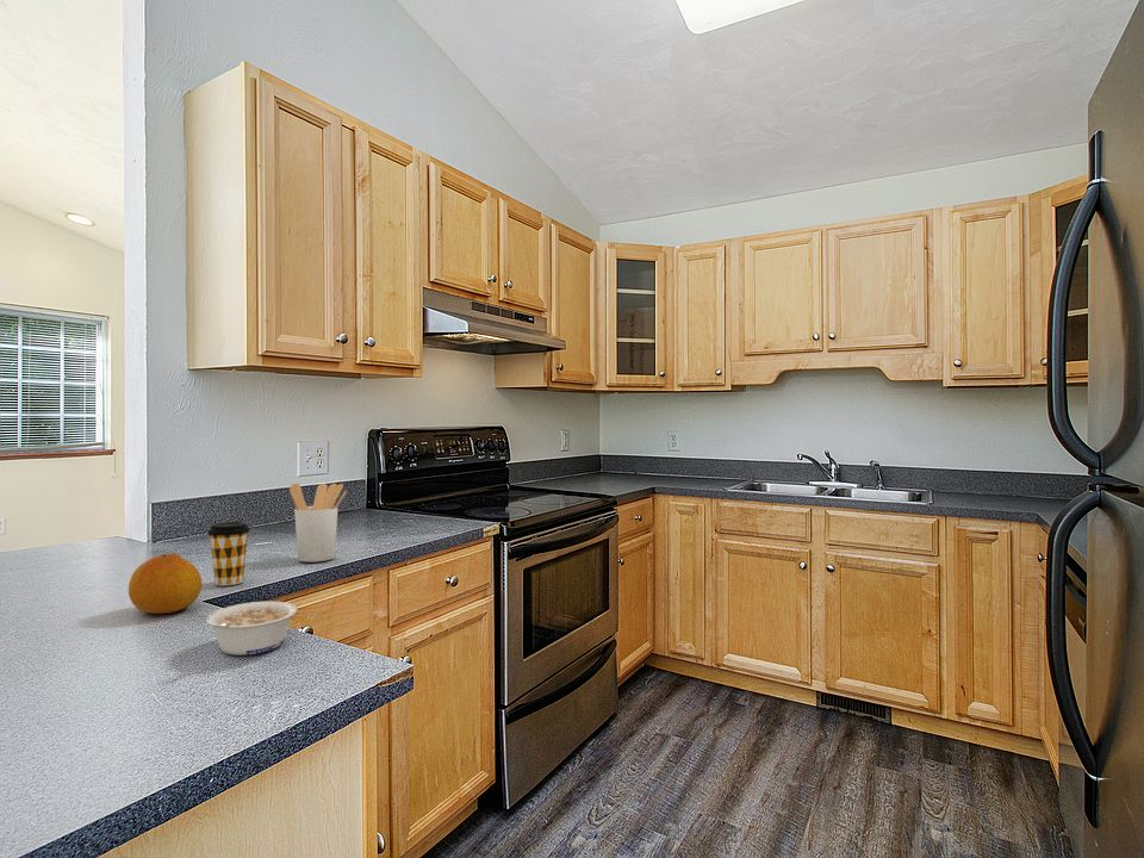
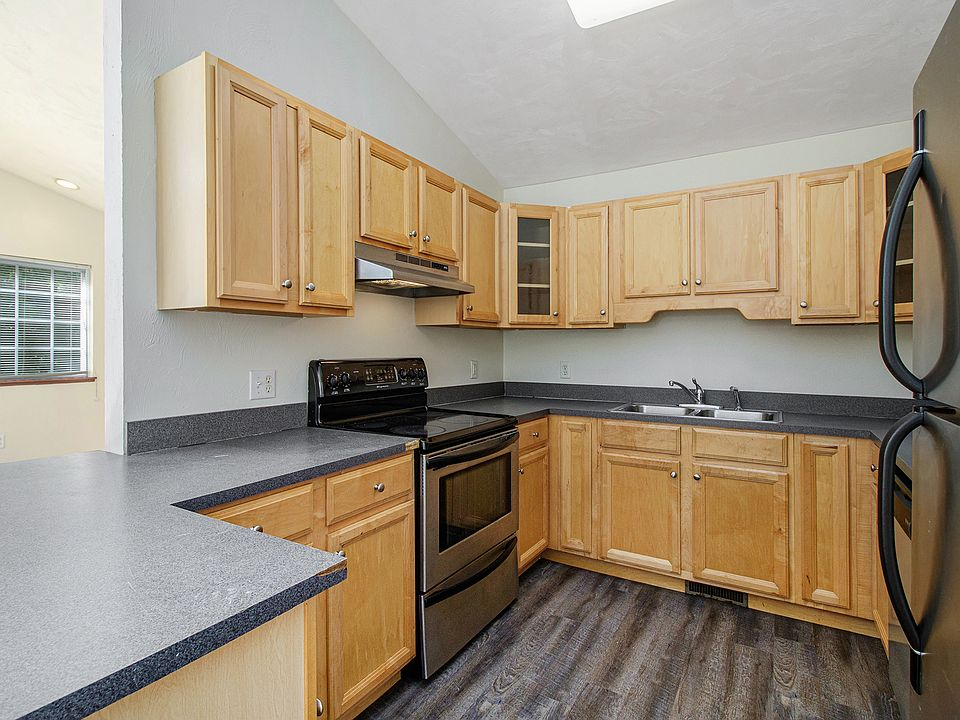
- legume [205,601,298,657]
- coffee cup [206,521,251,586]
- fruit [128,553,203,615]
- utensil holder [288,481,347,564]
